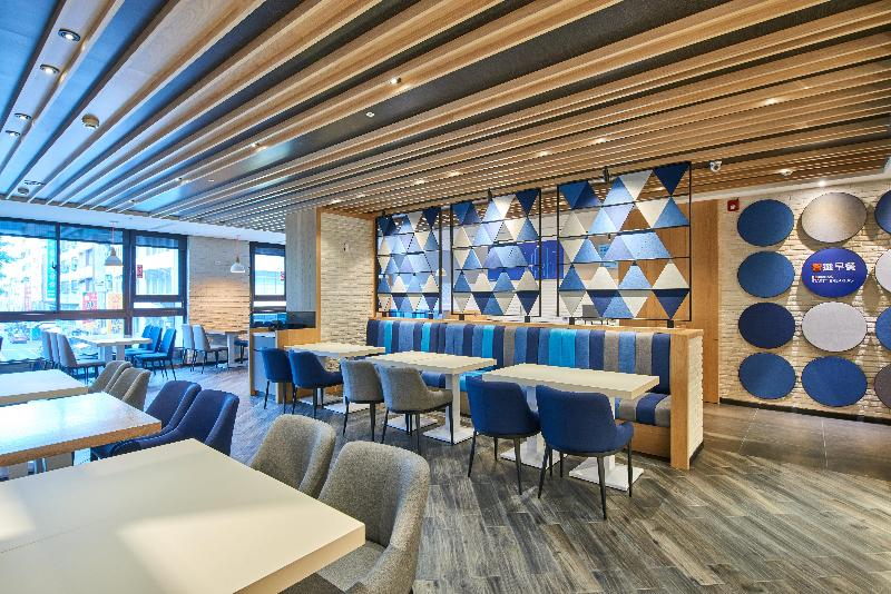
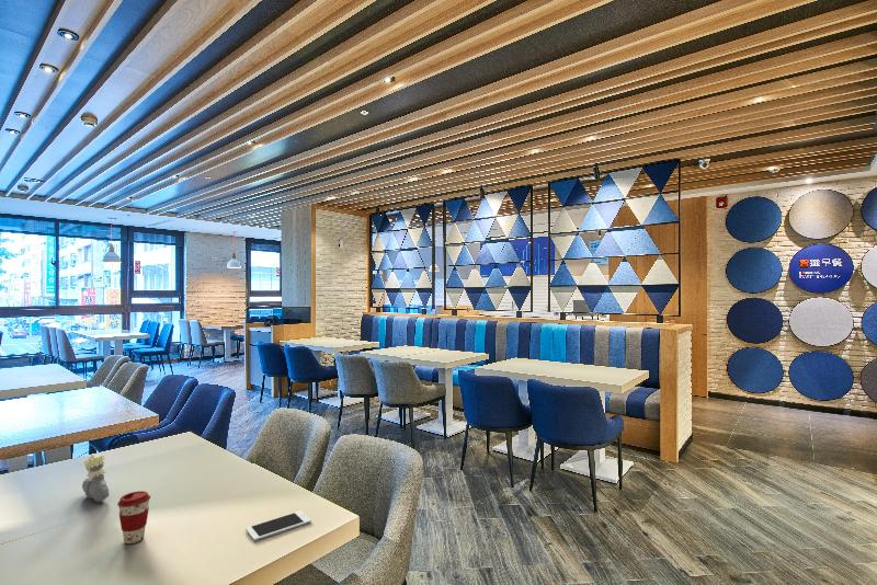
+ bust sculpture [81,454,110,504]
+ cell phone [244,509,312,542]
+ coffee cup [116,490,151,544]
